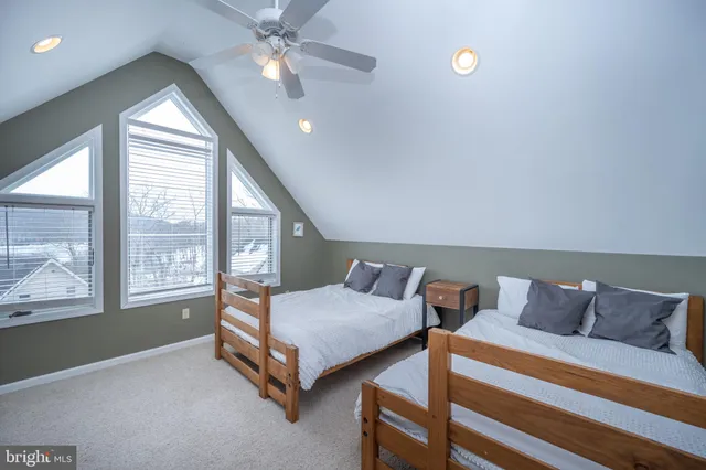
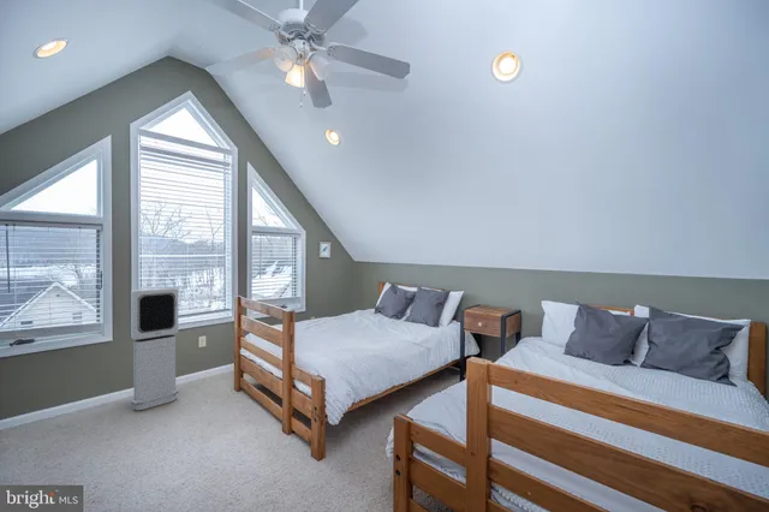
+ air purifier [130,286,180,411]
